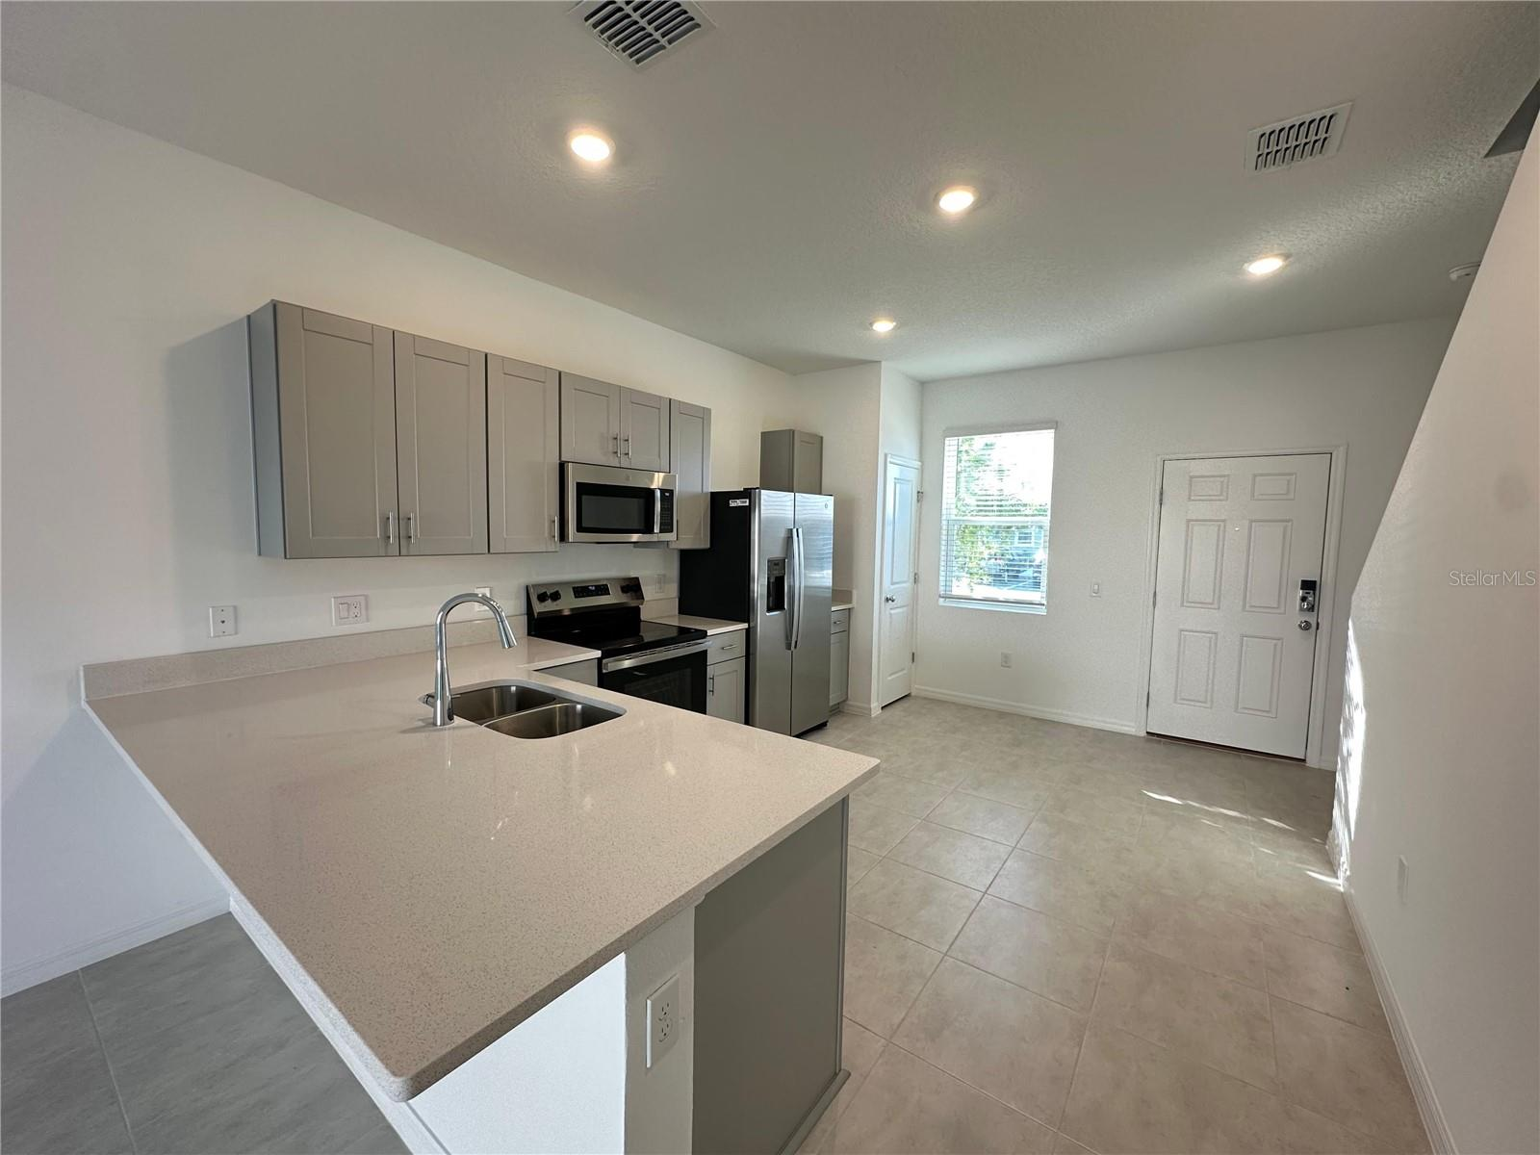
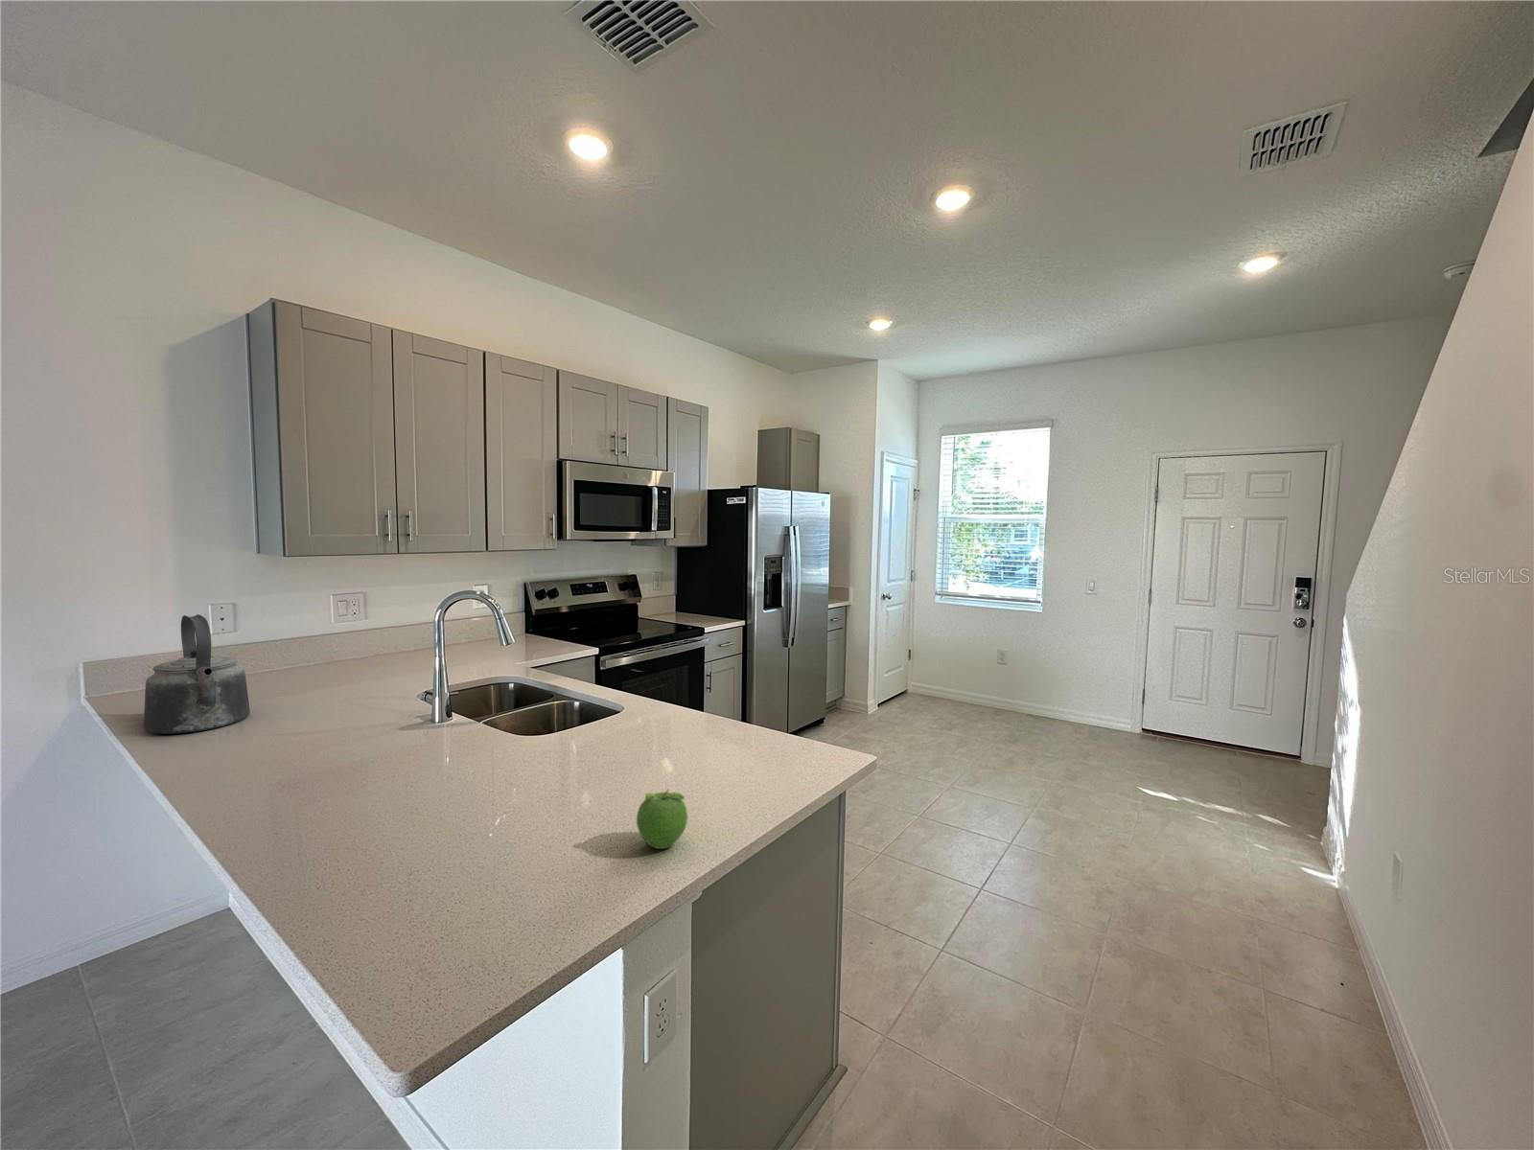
+ kettle [143,614,251,734]
+ fruit [635,788,688,850]
